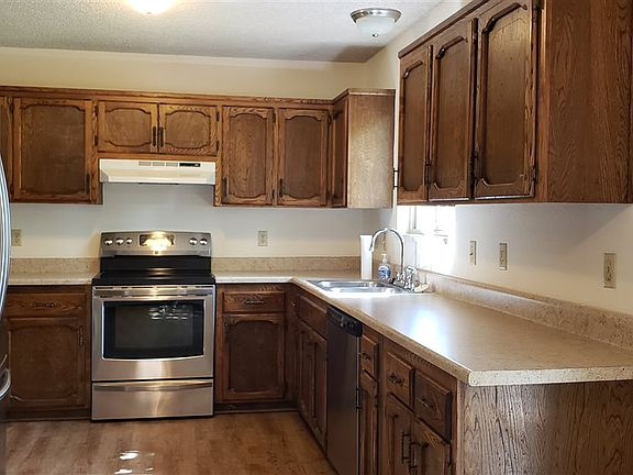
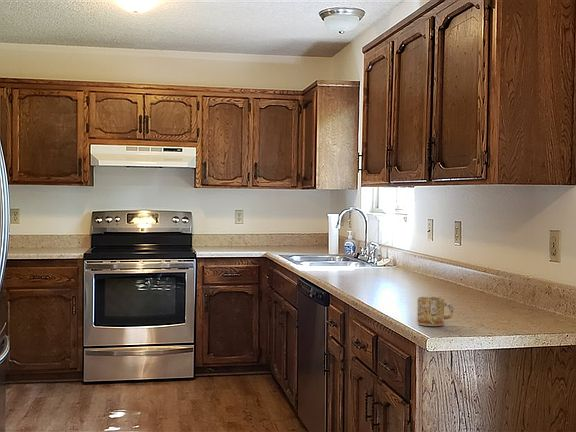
+ mug [416,296,454,327]
